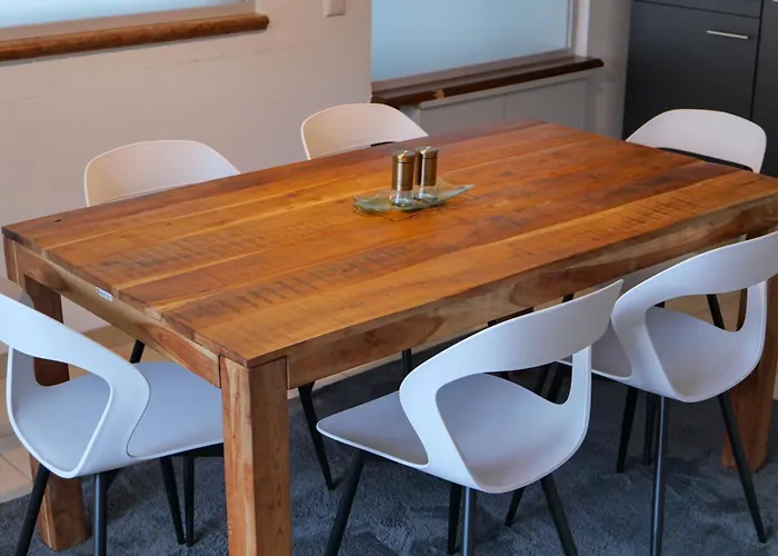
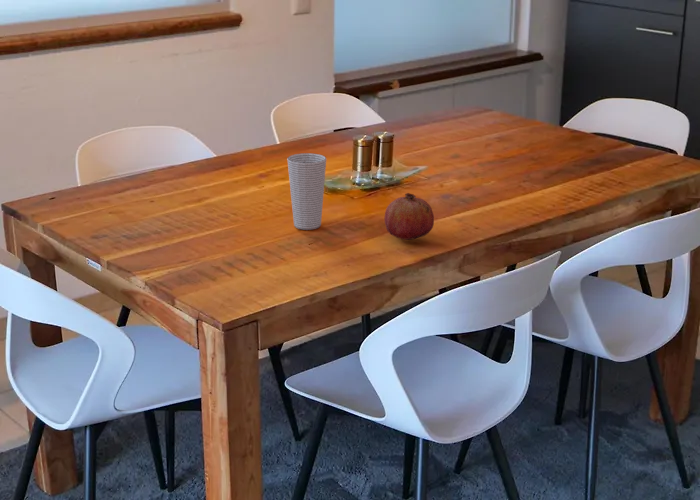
+ cup [286,152,327,231]
+ fruit [384,192,435,241]
